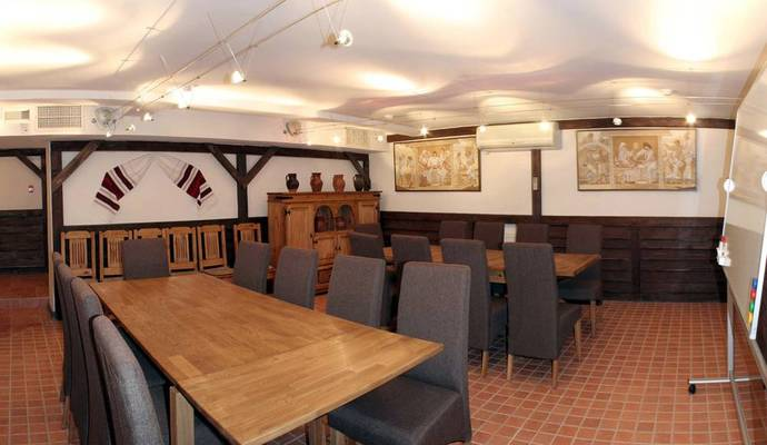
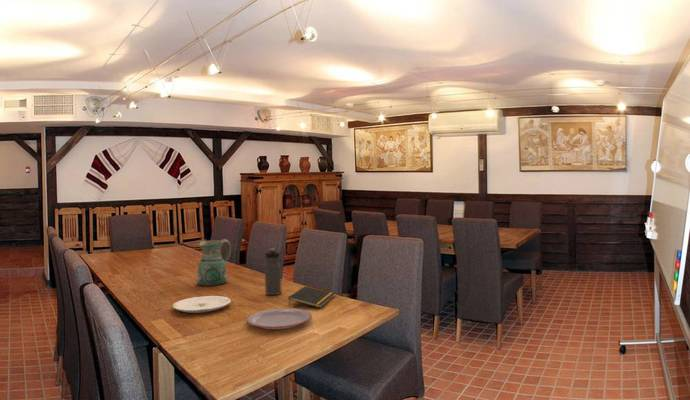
+ plate [172,295,232,314]
+ notepad [287,285,335,309]
+ plate [245,307,313,330]
+ water bottle [264,248,282,296]
+ ceramic pitcher [196,238,232,287]
